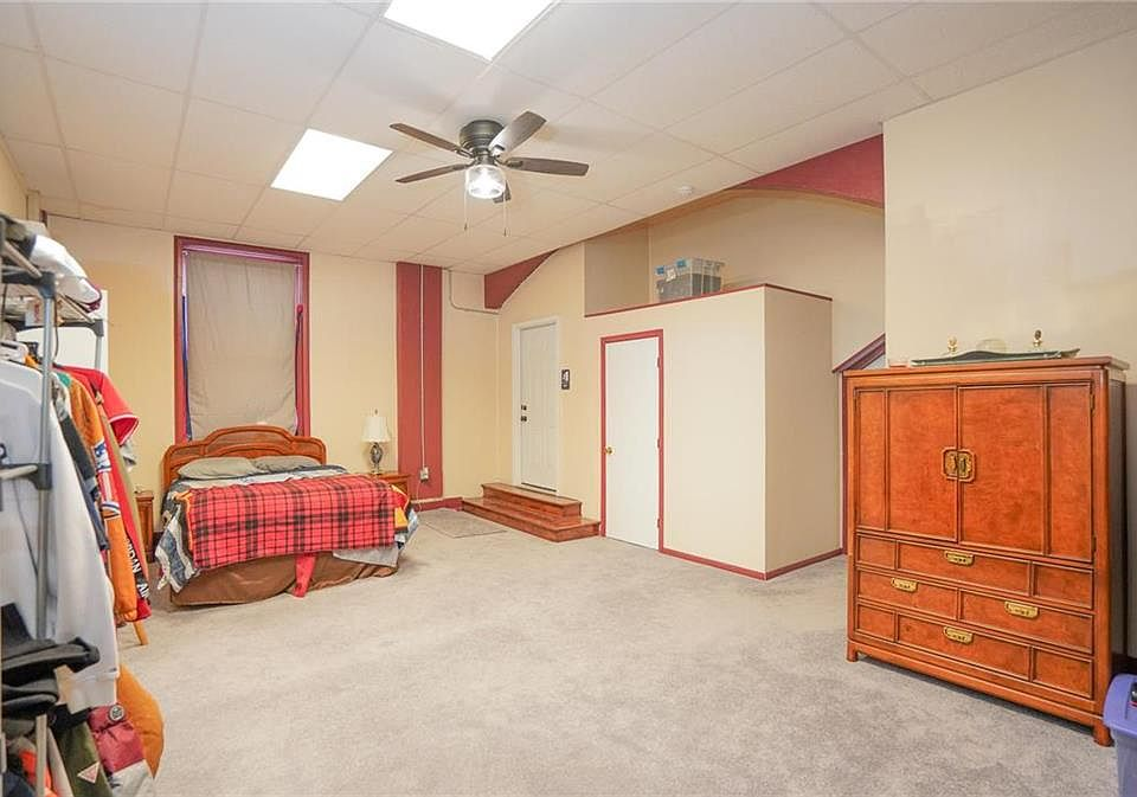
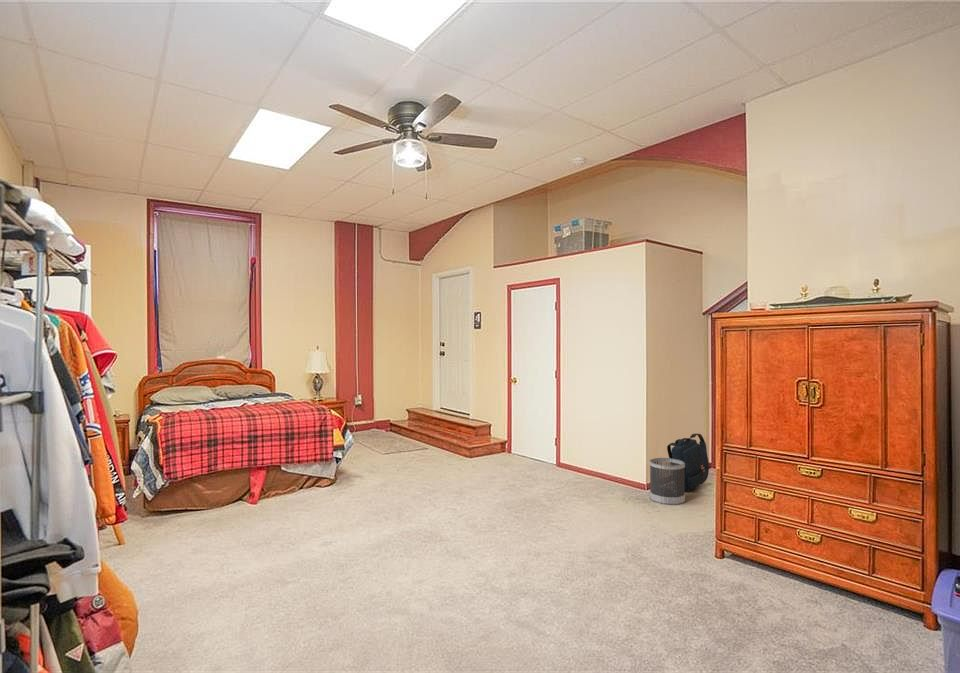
+ backpack [666,433,710,493]
+ wastebasket [649,457,686,506]
